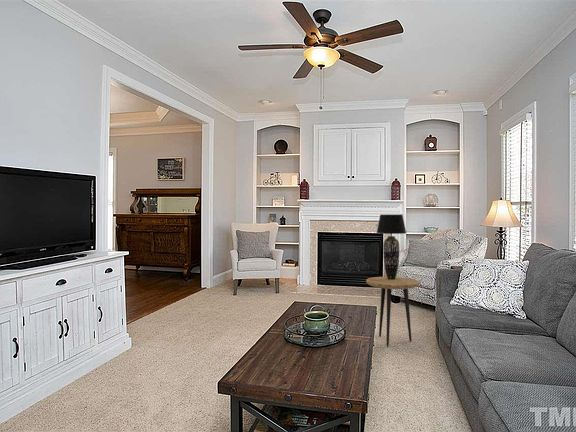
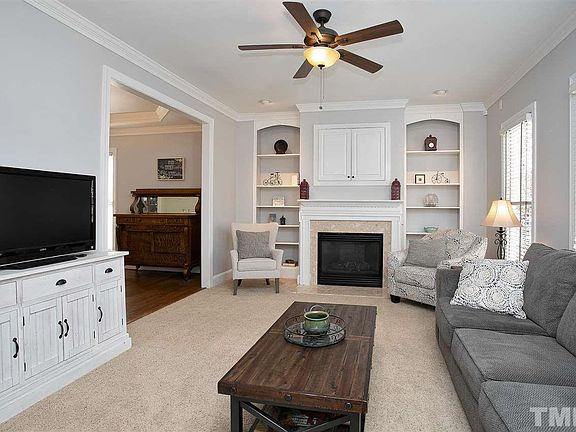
- side table [365,276,421,347]
- table lamp [376,214,407,280]
